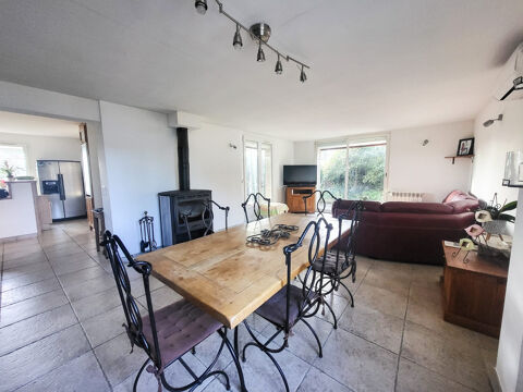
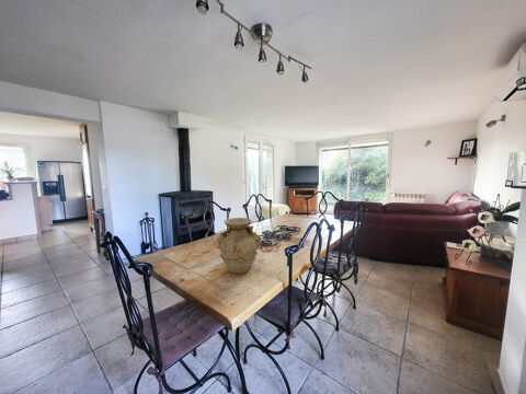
+ vase [215,217,263,276]
